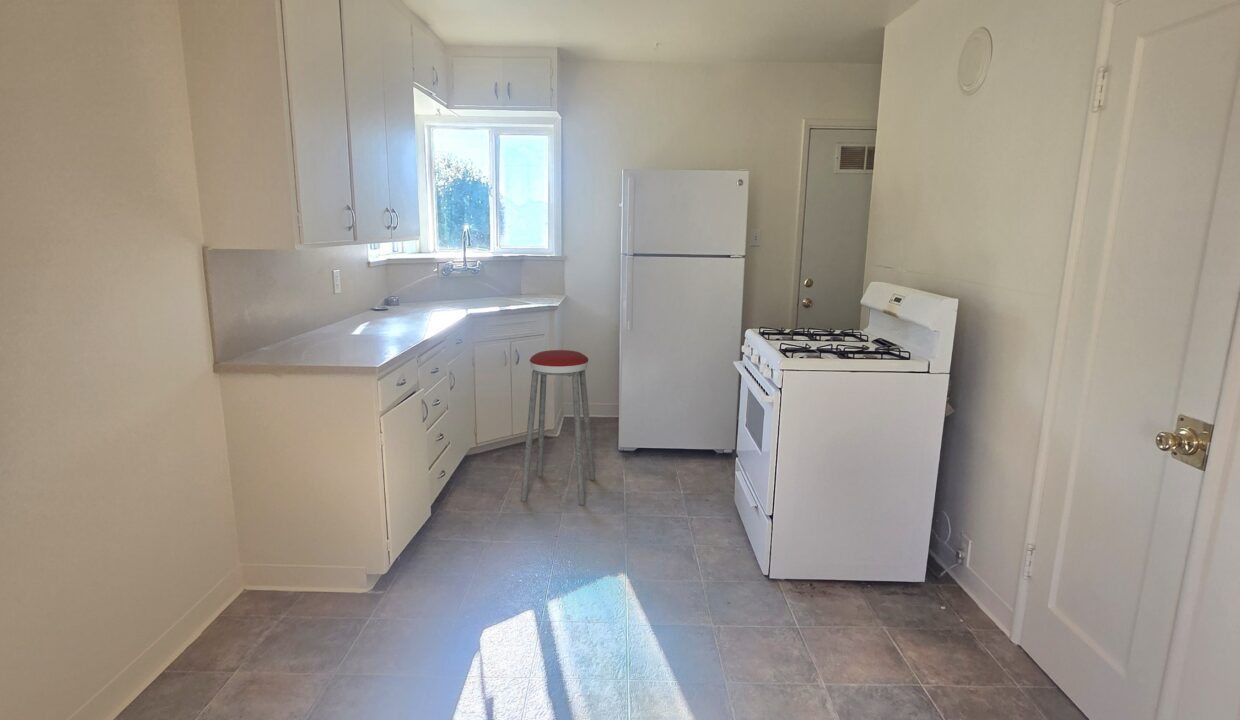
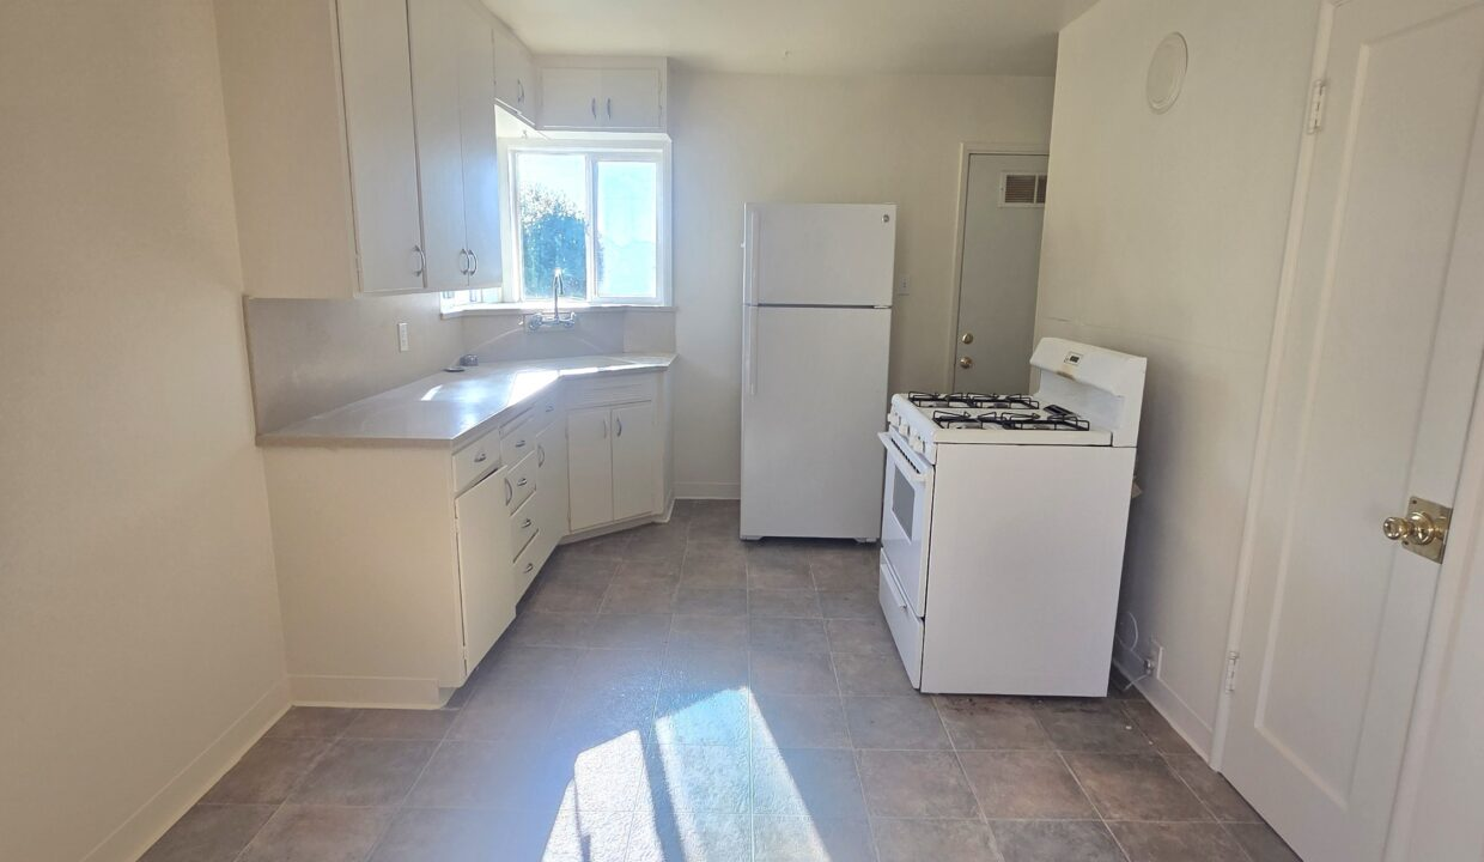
- music stool [520,349,596,506]
